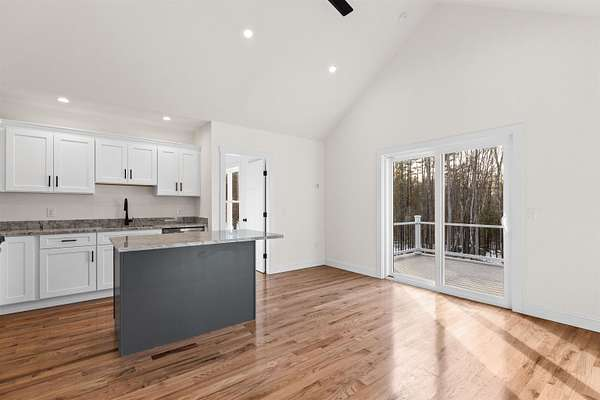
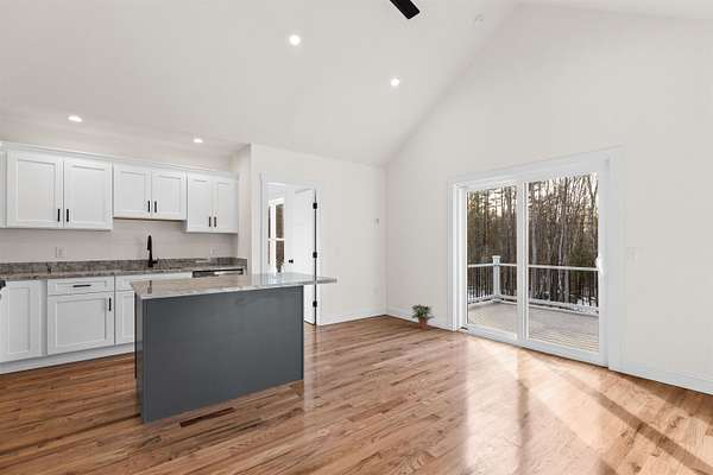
+ potted plant [410,303,436,330]
